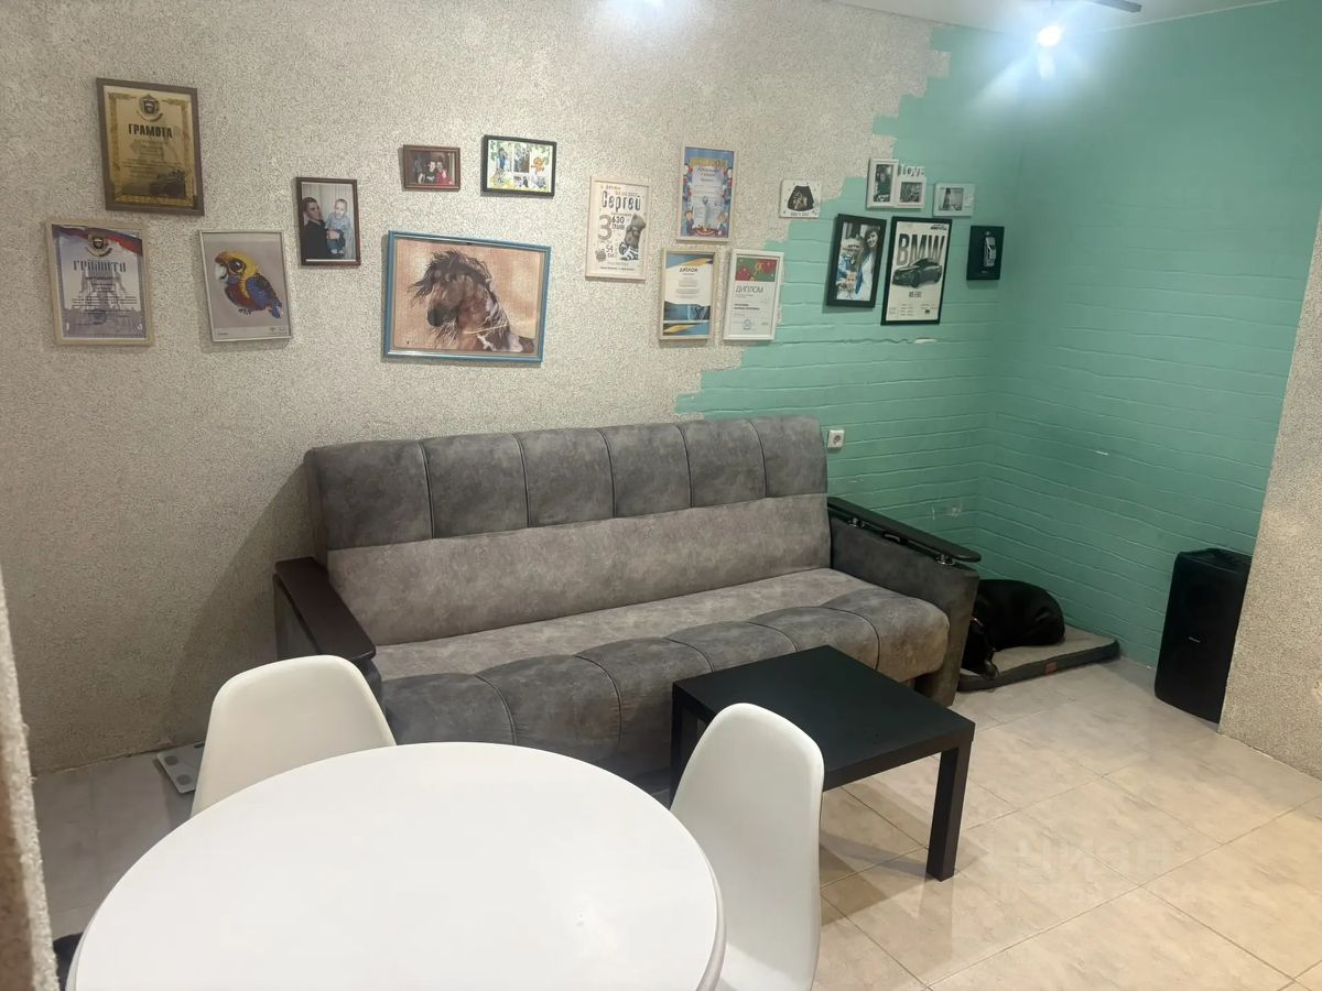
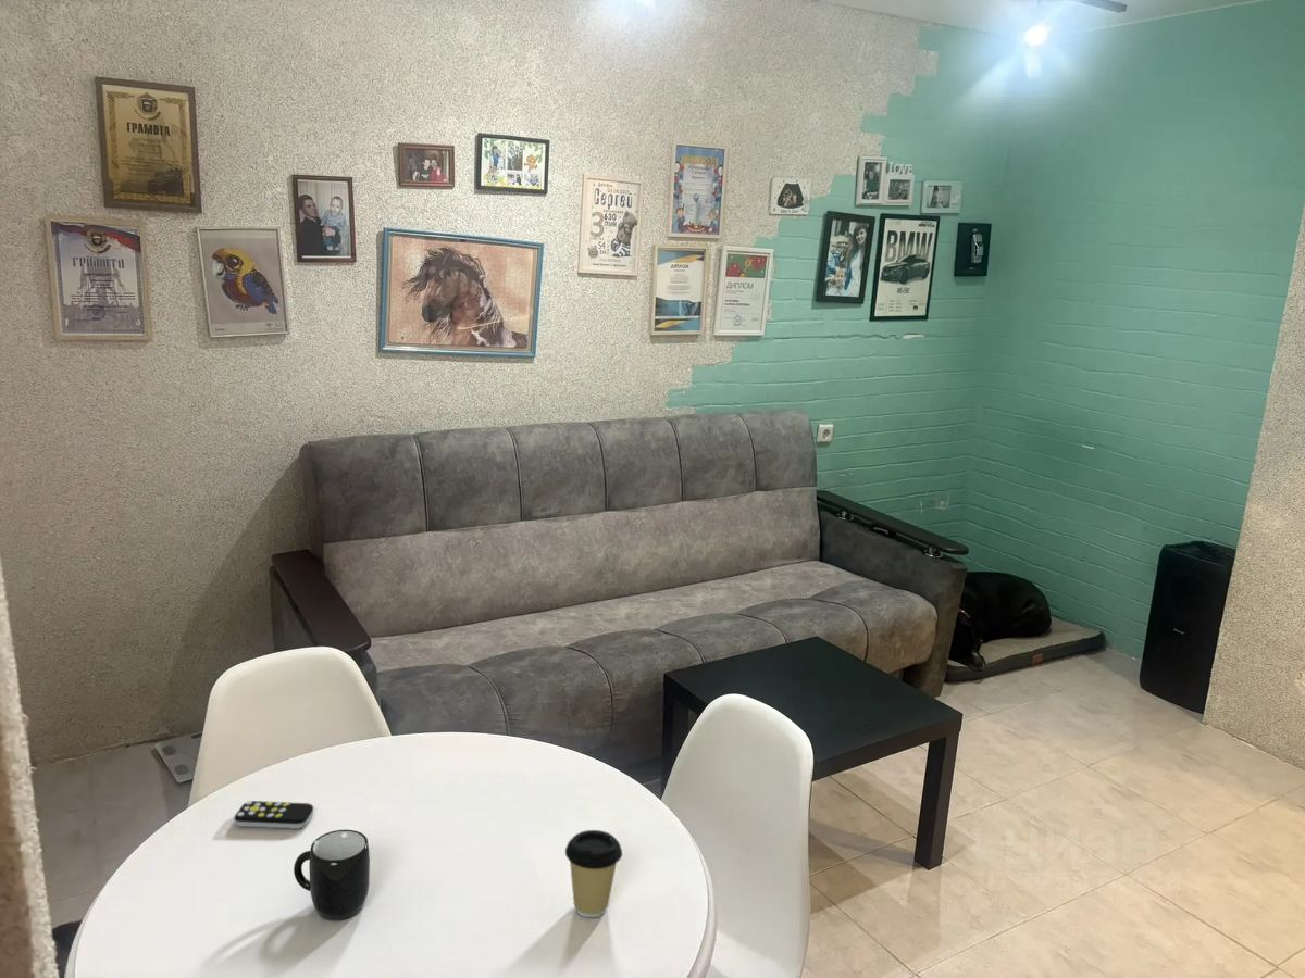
+ mug [293,829,371,921]
+ coffee cup [564,829,623,918]
+ remote control [233,800,314,830]
